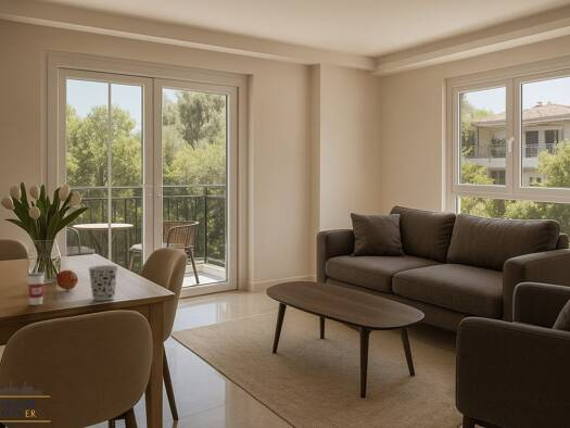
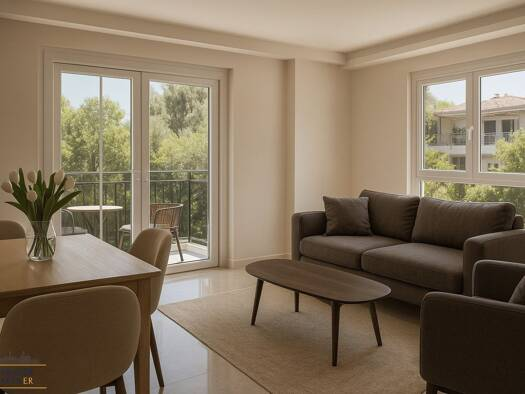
- fruit [55,269,79,291]
- cup [26,262,46,306]
- cup [88,264,119,302]
